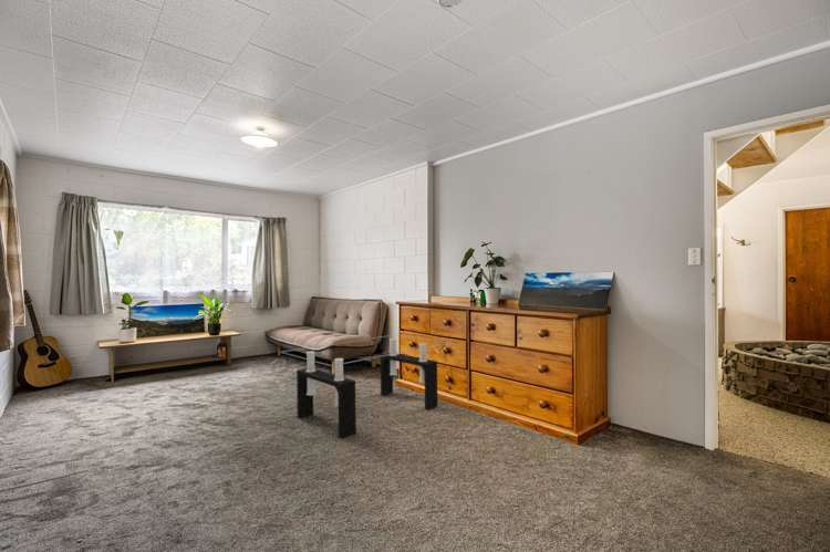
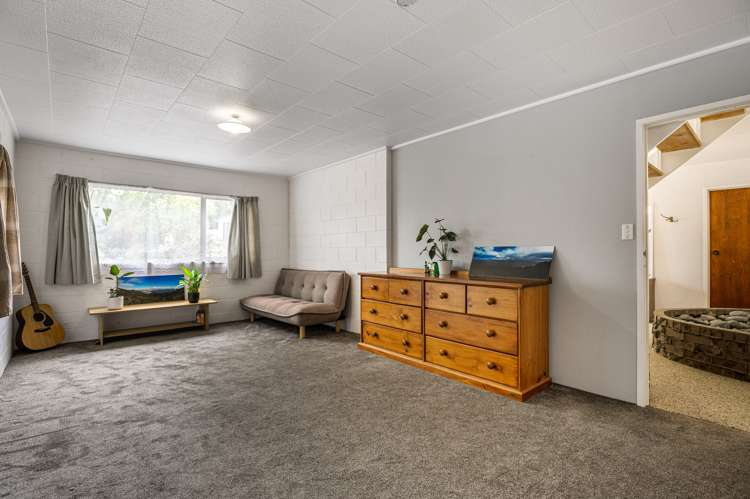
- coffee table [280,334,450,440]
